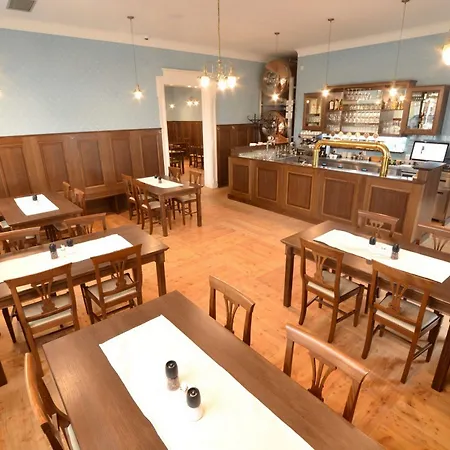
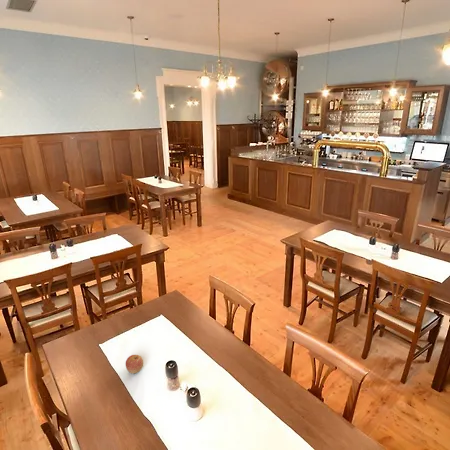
+ apple [125,354,144,375]
